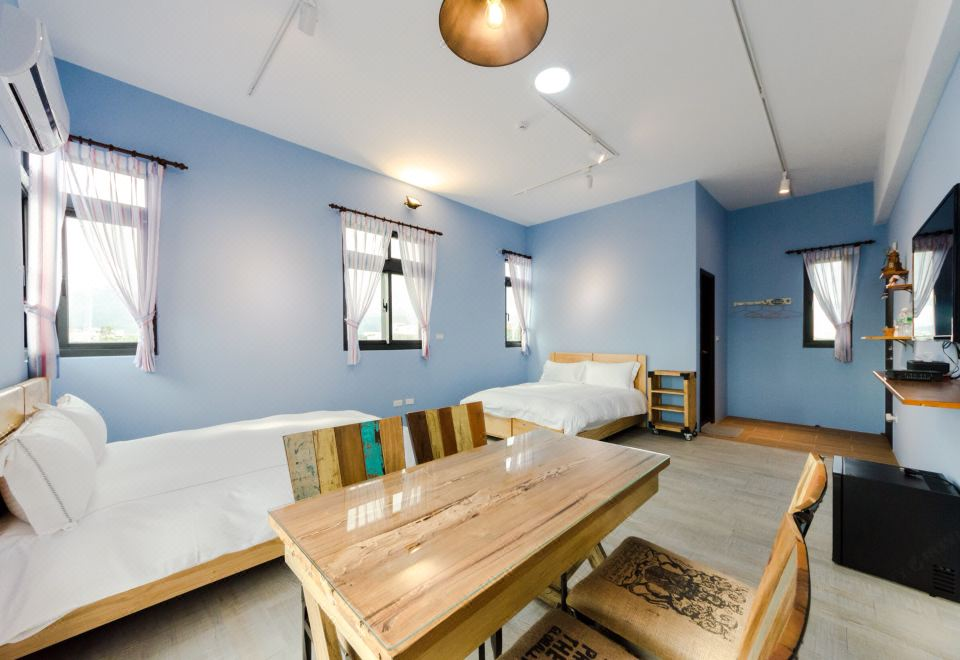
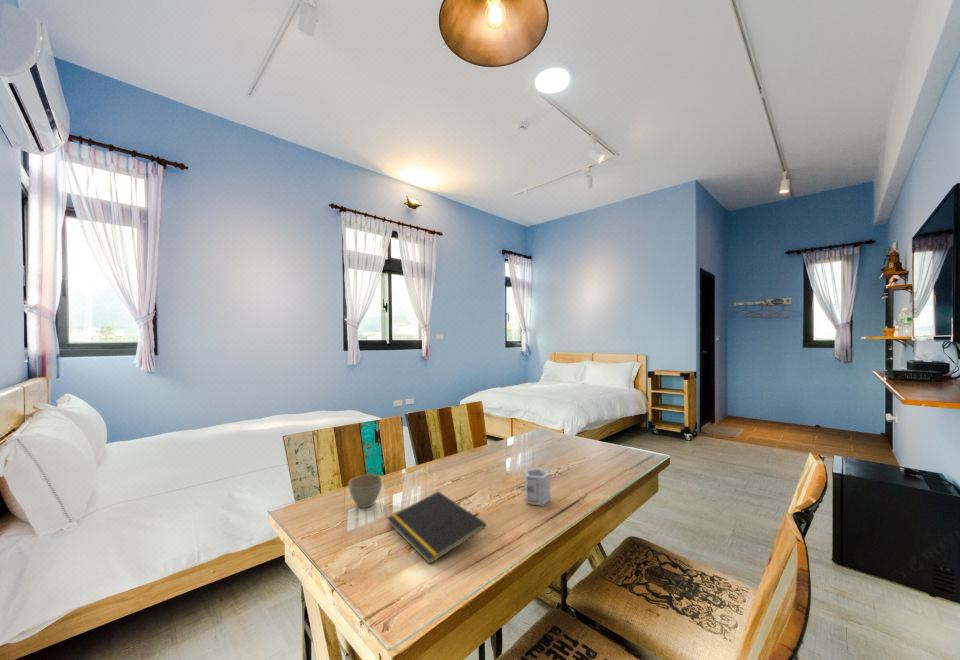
+ flower pot [347,474,383,509]
+ notepad [386,490,487,565]
+ cup [524,467,551,507]
